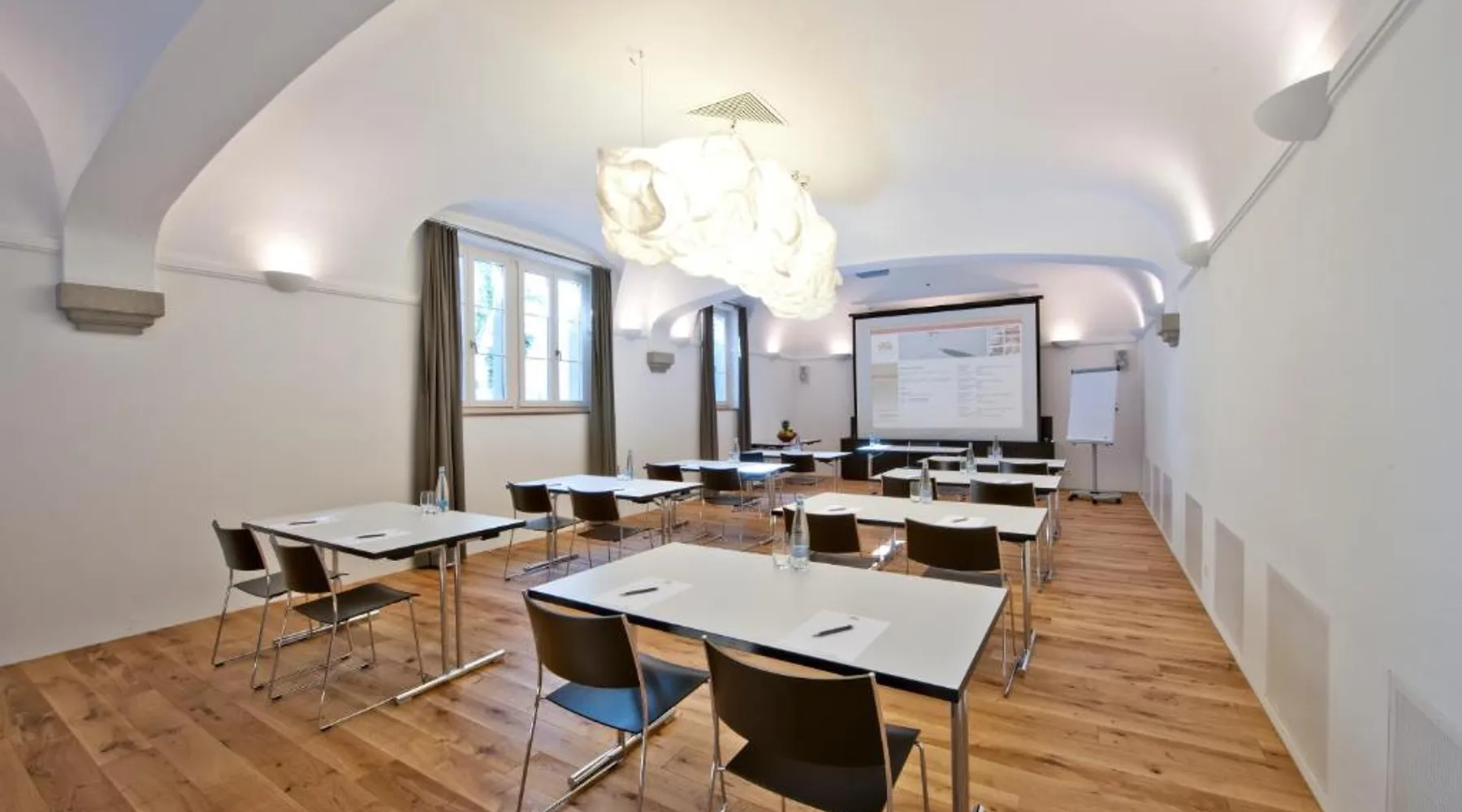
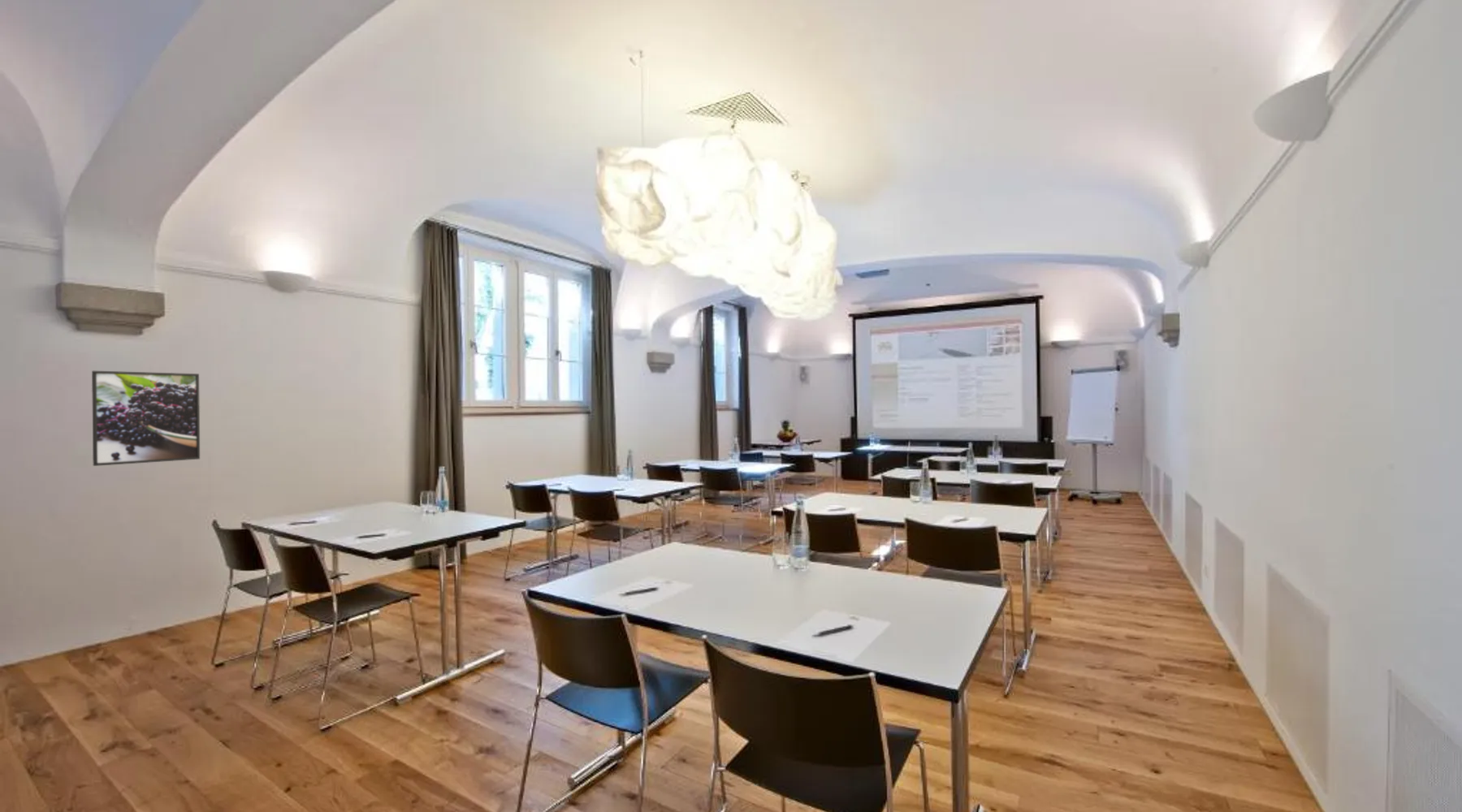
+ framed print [91,370,201,467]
